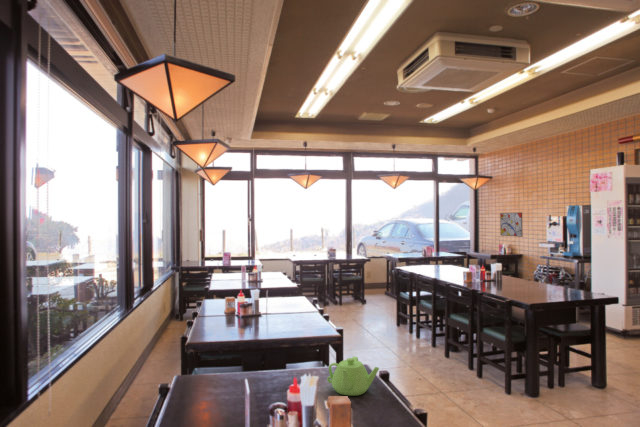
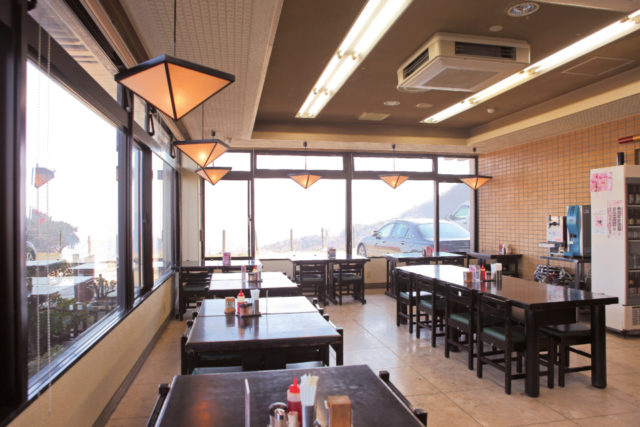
- wall art [499,211,523,238]
- teapot [326,356,380,397]
